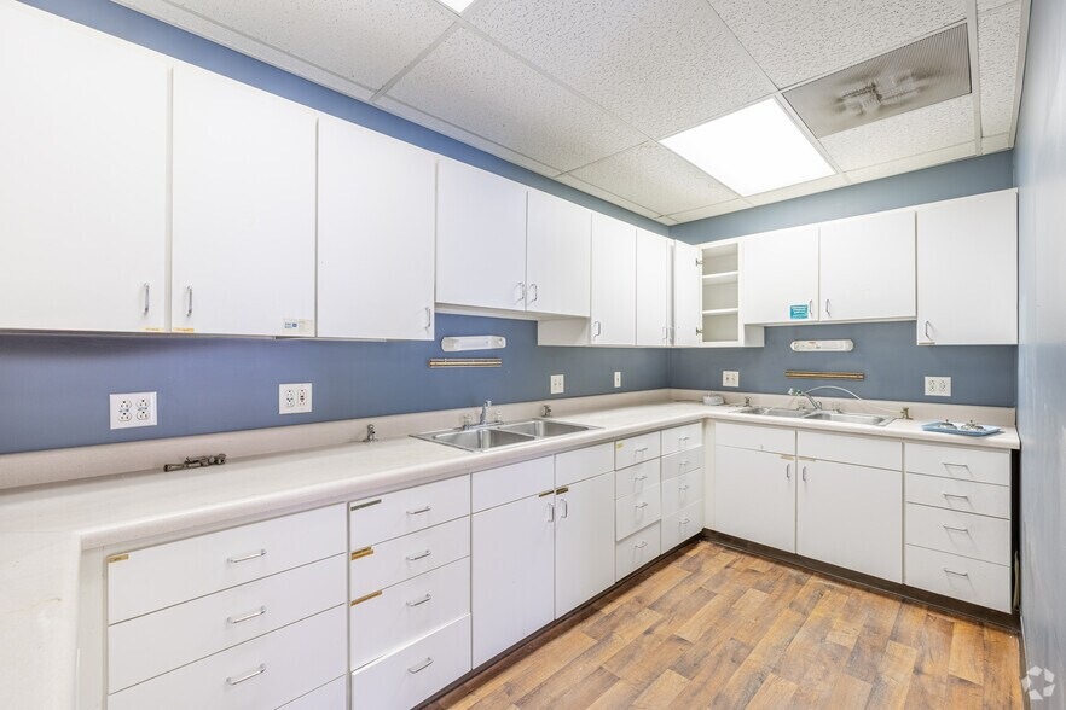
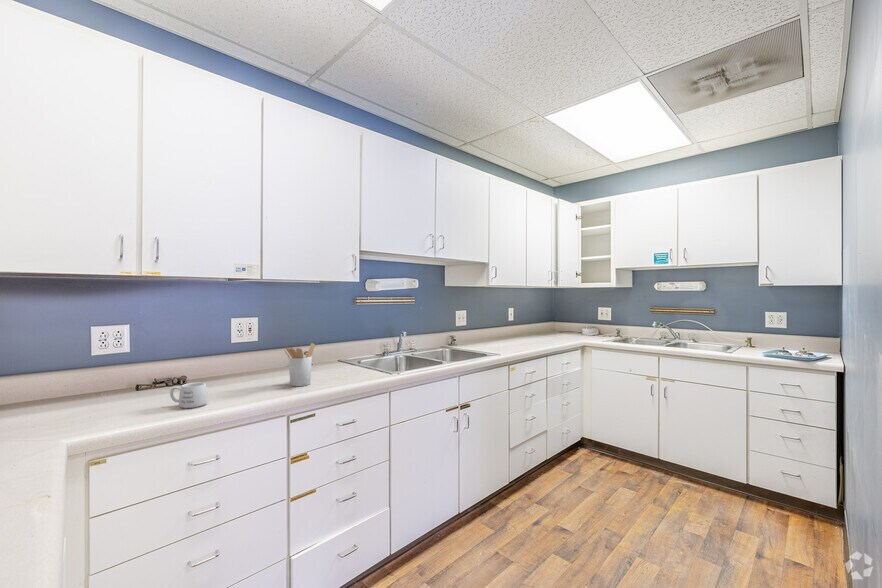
+ mug [169,381,209,409]
+ utensil holder [283,342,316,387]
